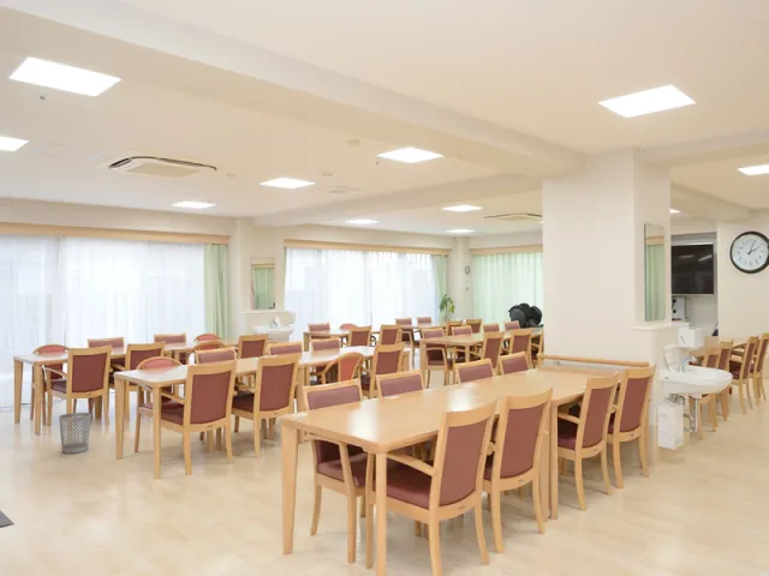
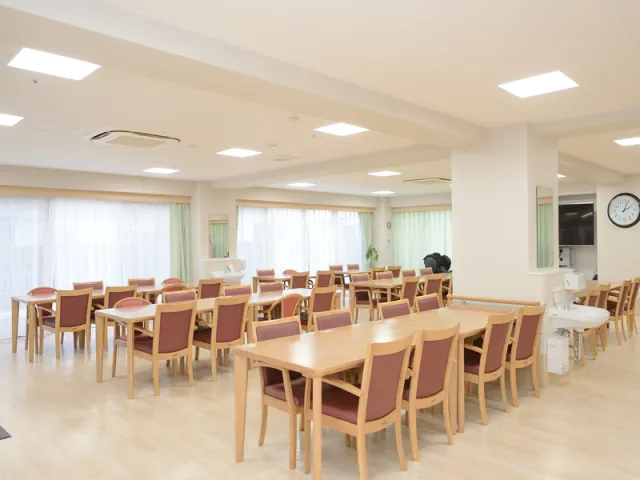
- wastebasket [58,412,93,455]
